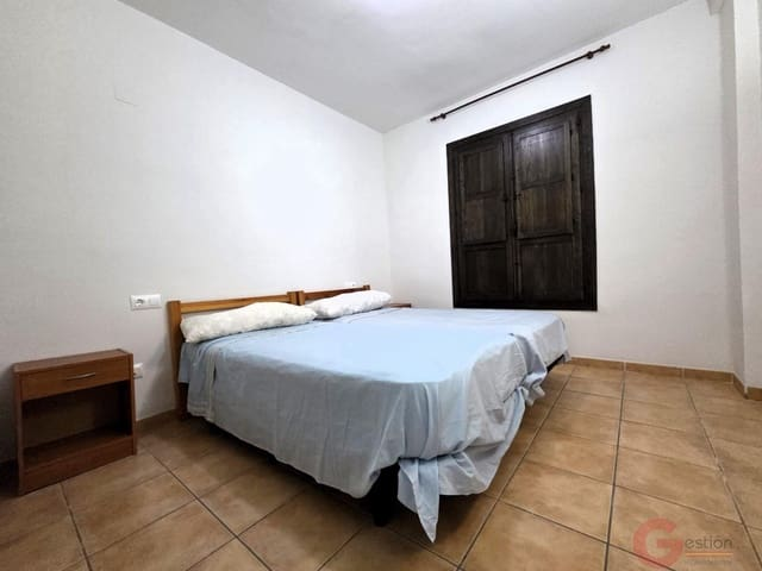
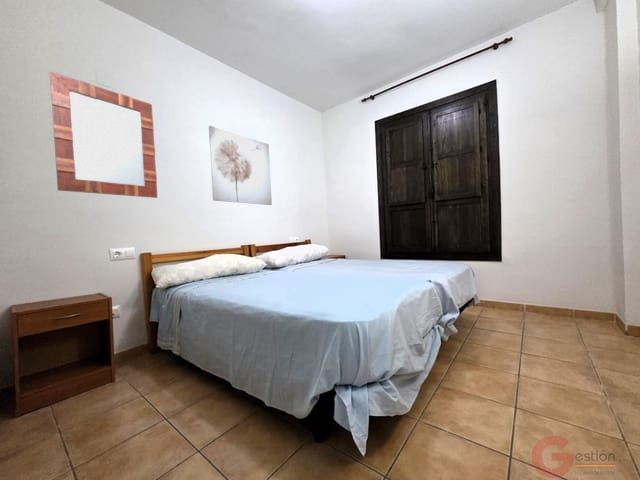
+ home mirror [49,70,158,199]
+ wall art [208,125,273,206]
